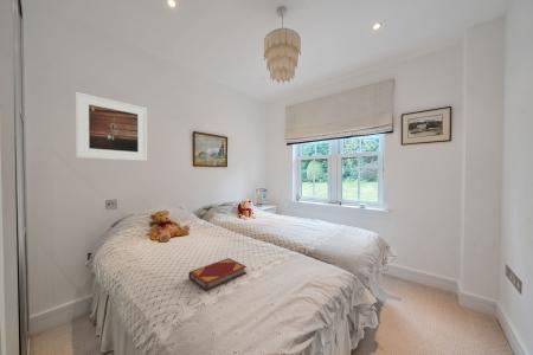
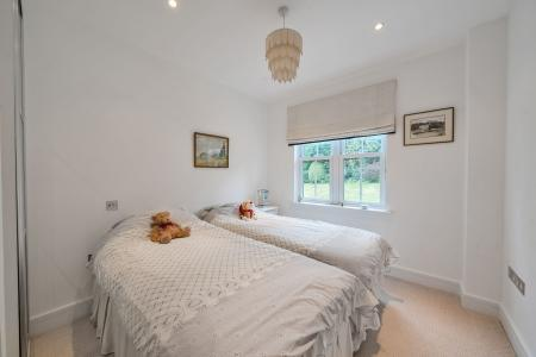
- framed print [75,91,148,162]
- hardback book [187,257,248,292]
